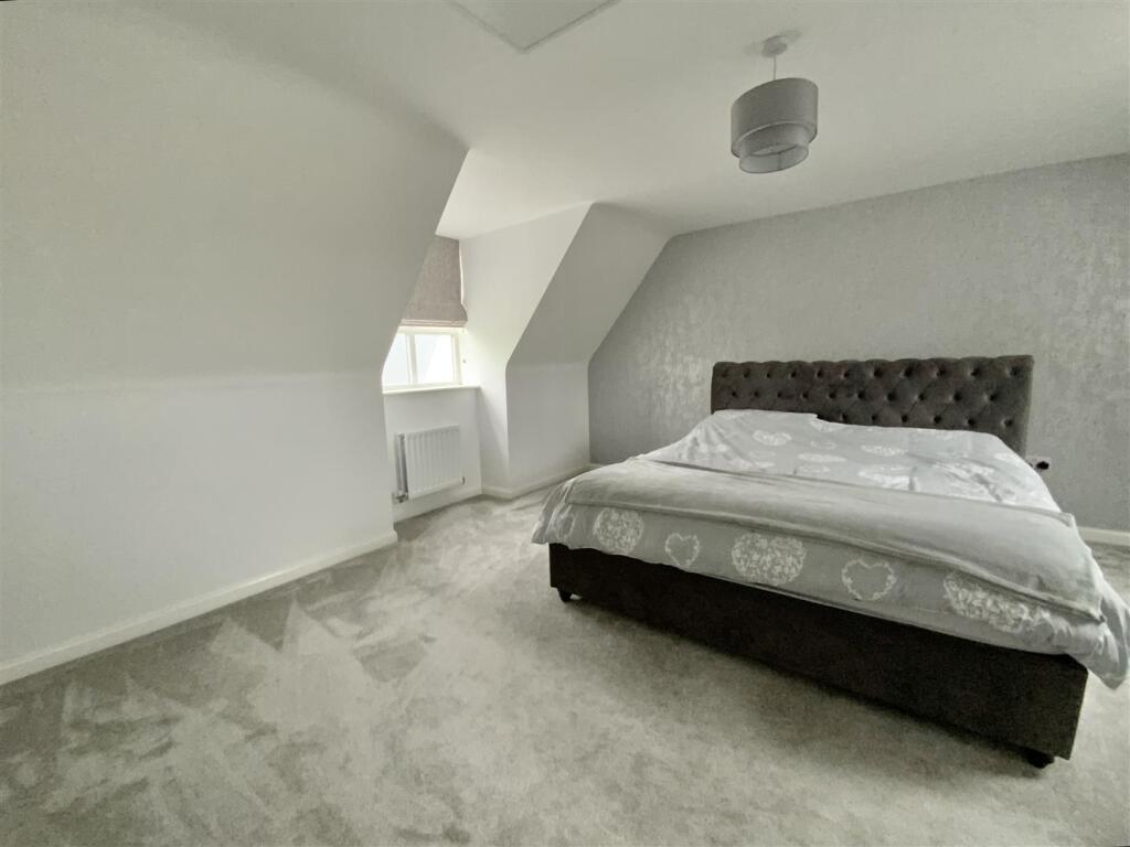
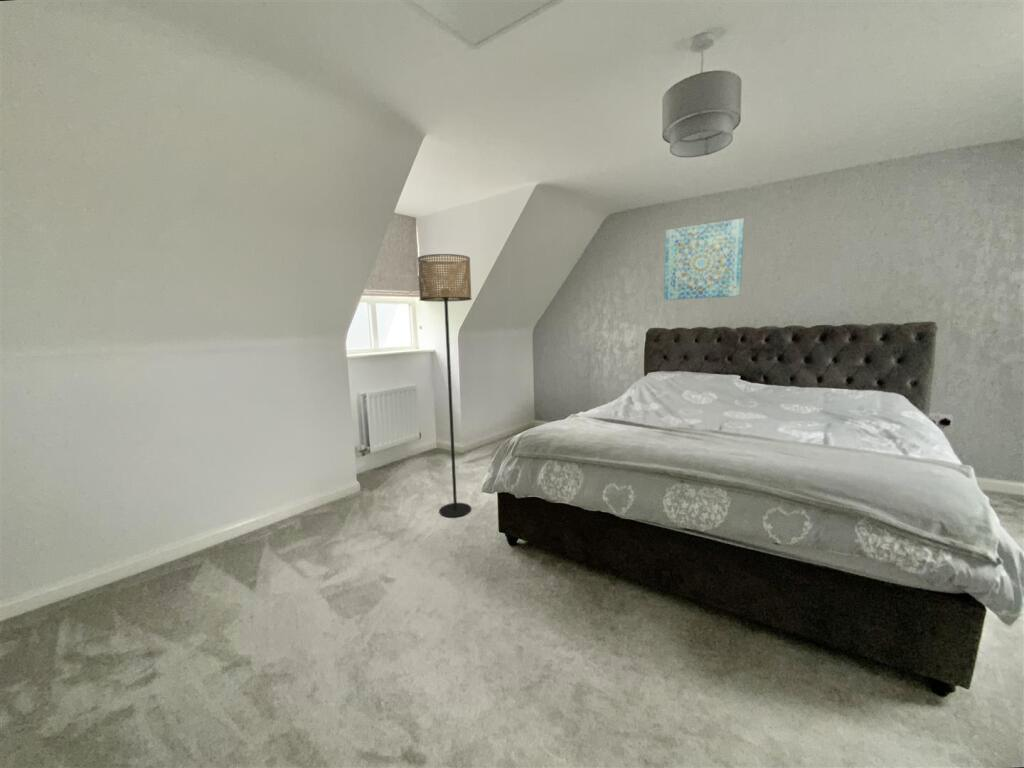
+ wall art [663,217,745,301]
+ floor lamp [417,253,473,518]
